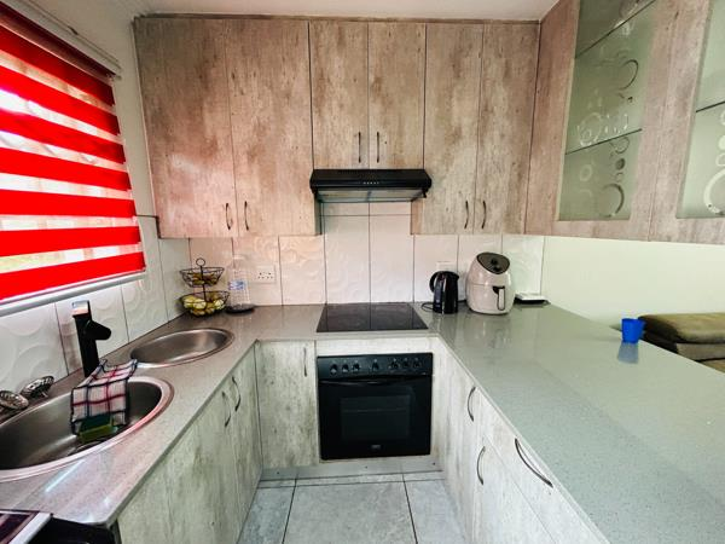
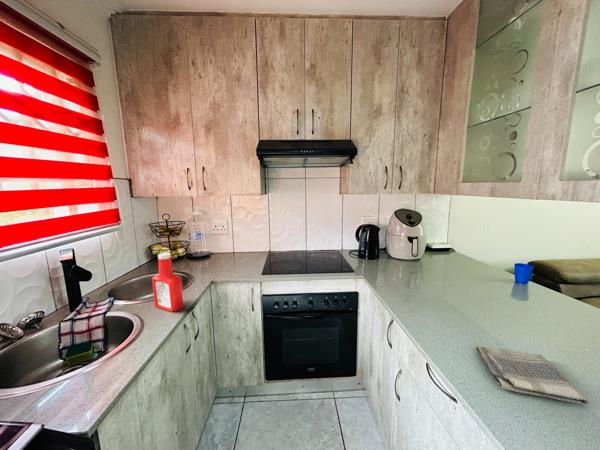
+ soap bottle [151,252,185,313]
+ dish towel [475,345,590,406]
